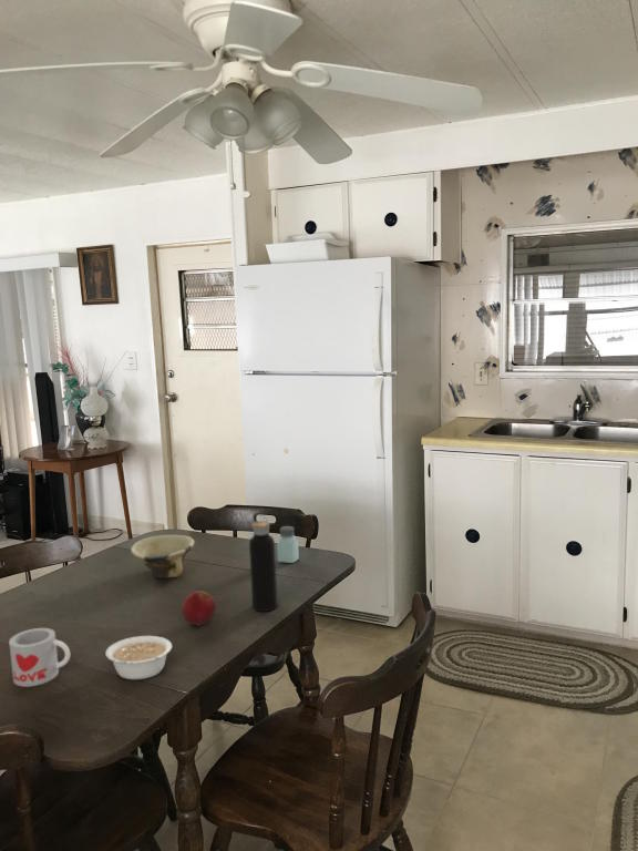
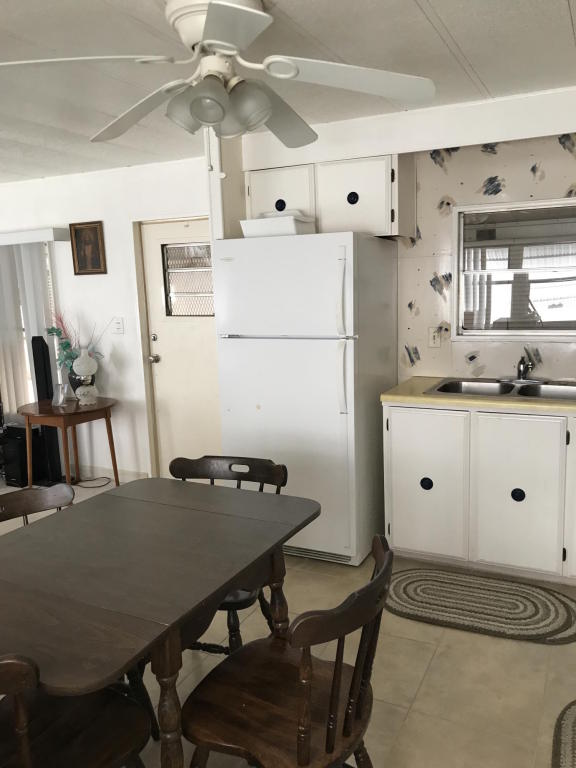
- legume [105,635,173,680]
- saltshaker [276,525,300,564]
- water bottle [248,513,279,613]
- mug [8,627,71,688]
- bowl [130,534,195,580]
- apple [181,589,217,626]
